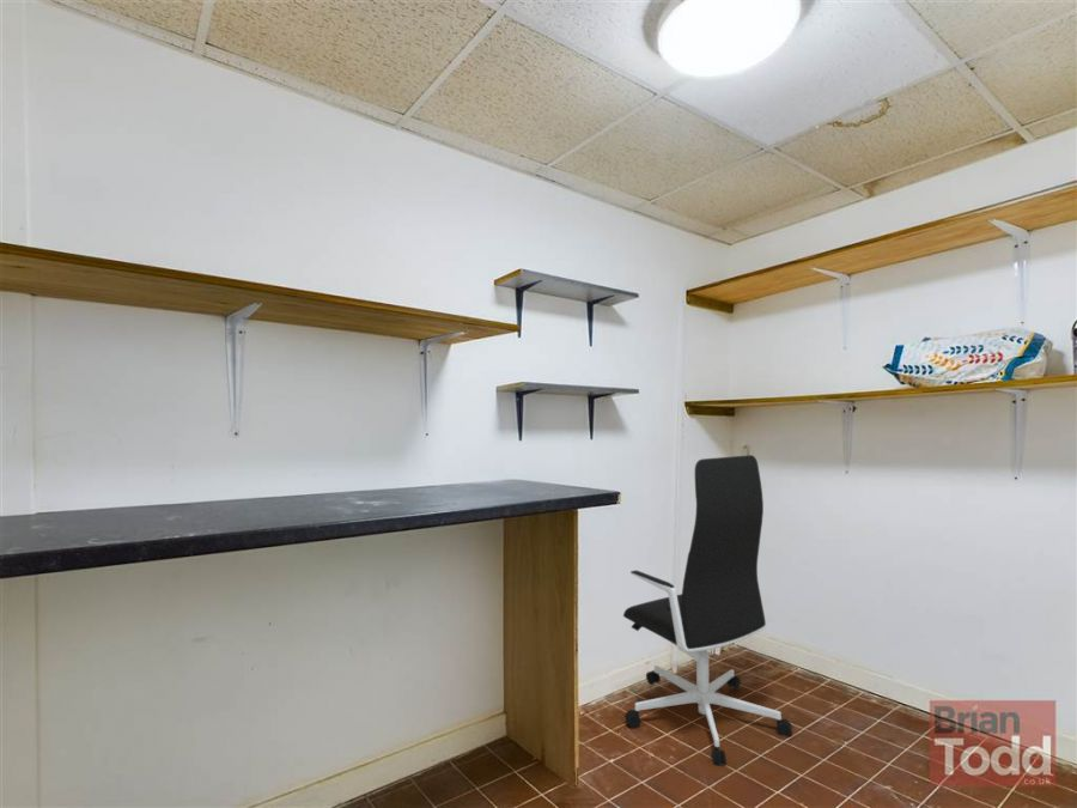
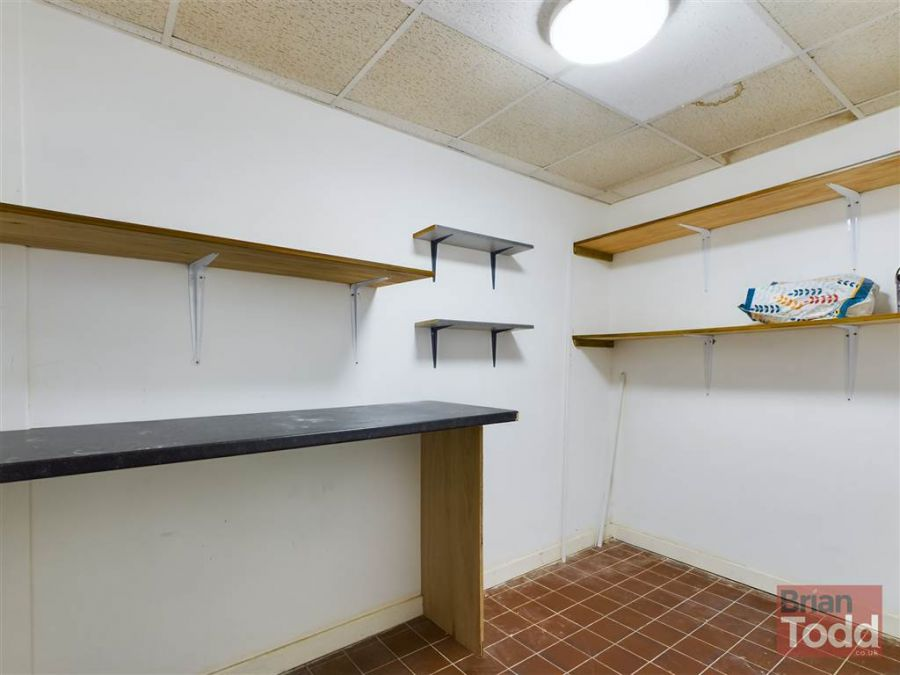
- office chair [622,454,793,767]
